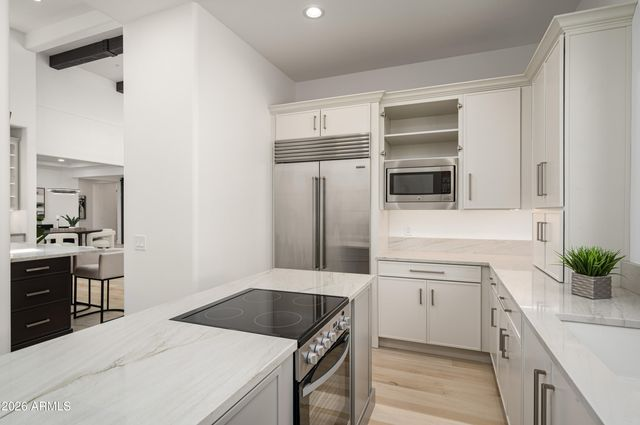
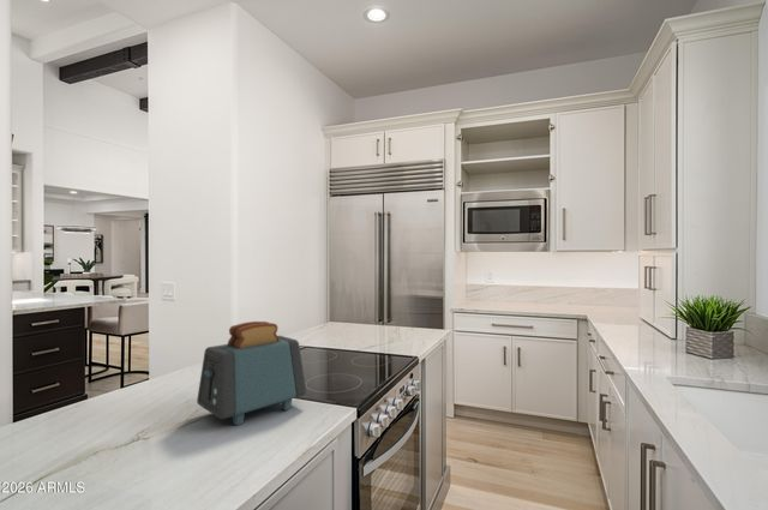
+ toaster [196,320,307,427]
